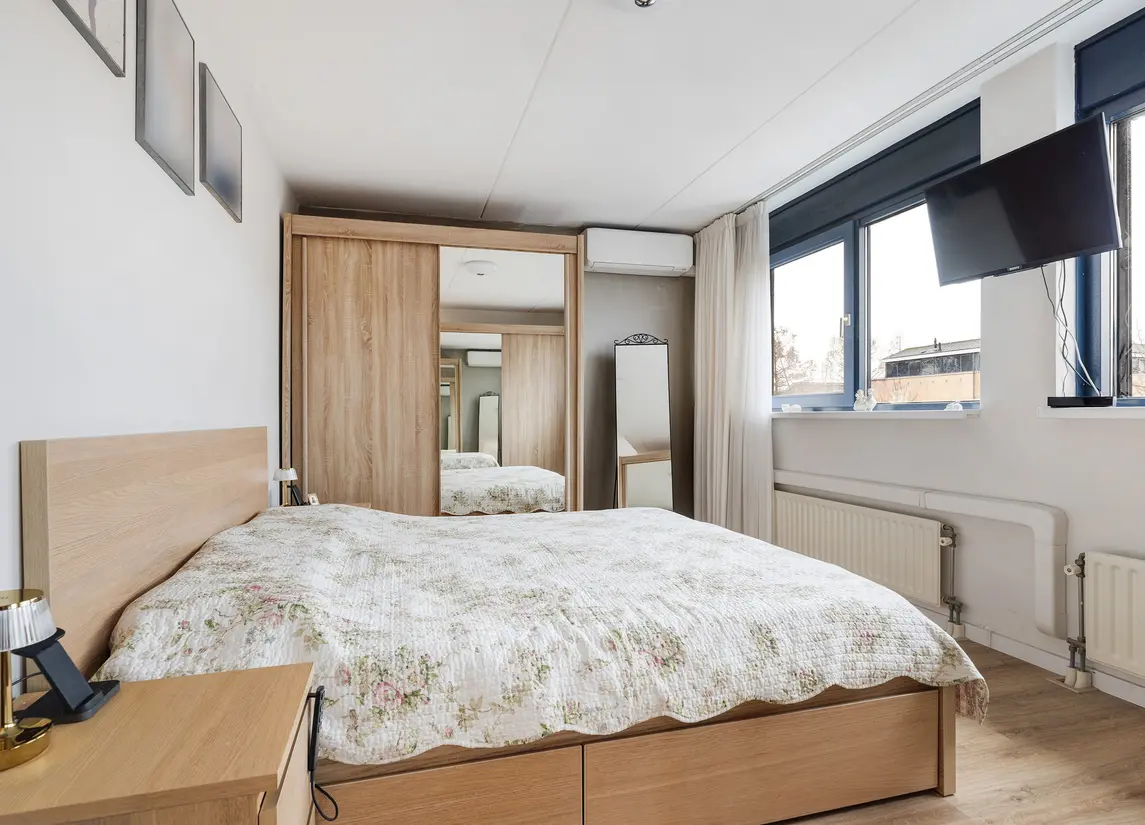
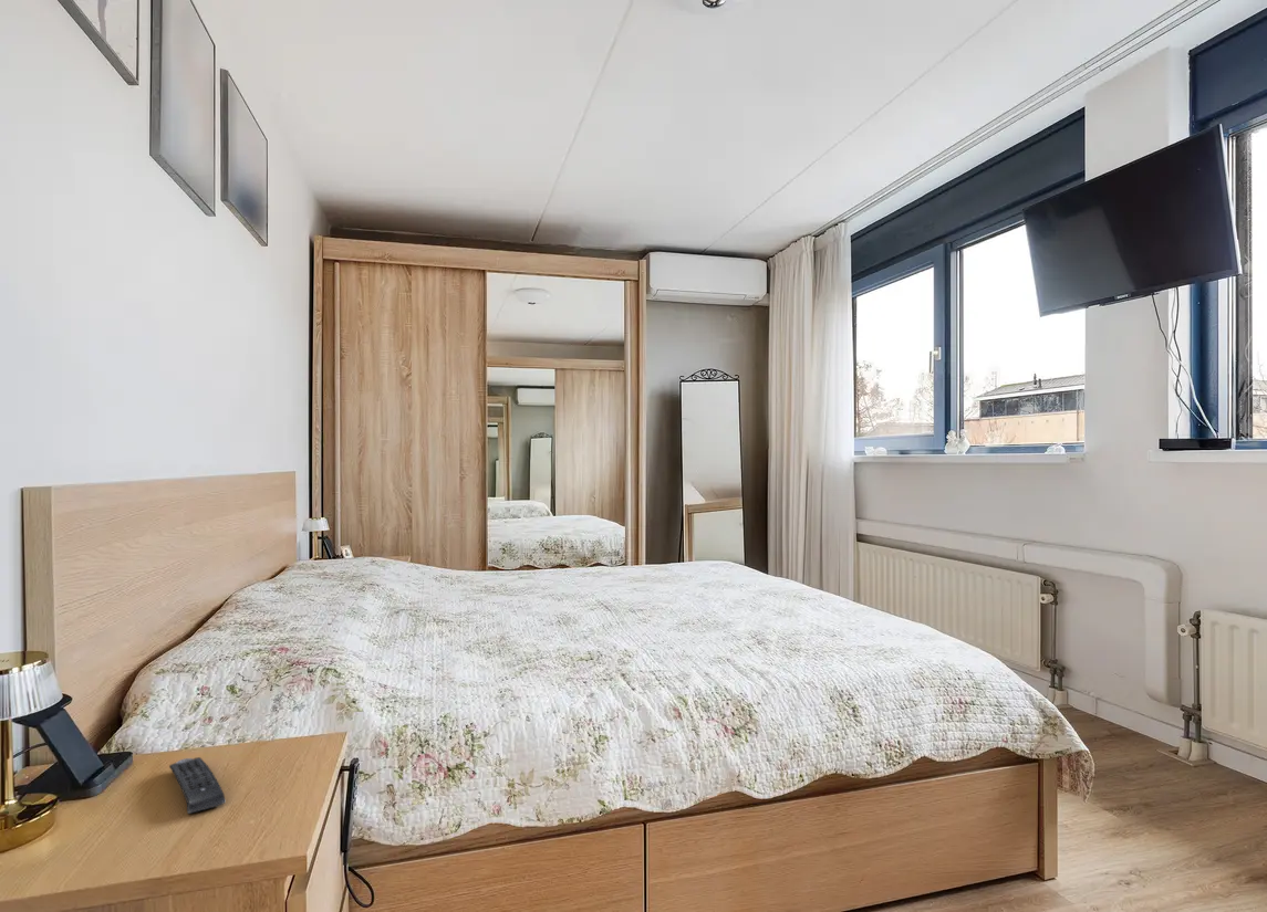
+ remote control [168,756,226,815]
